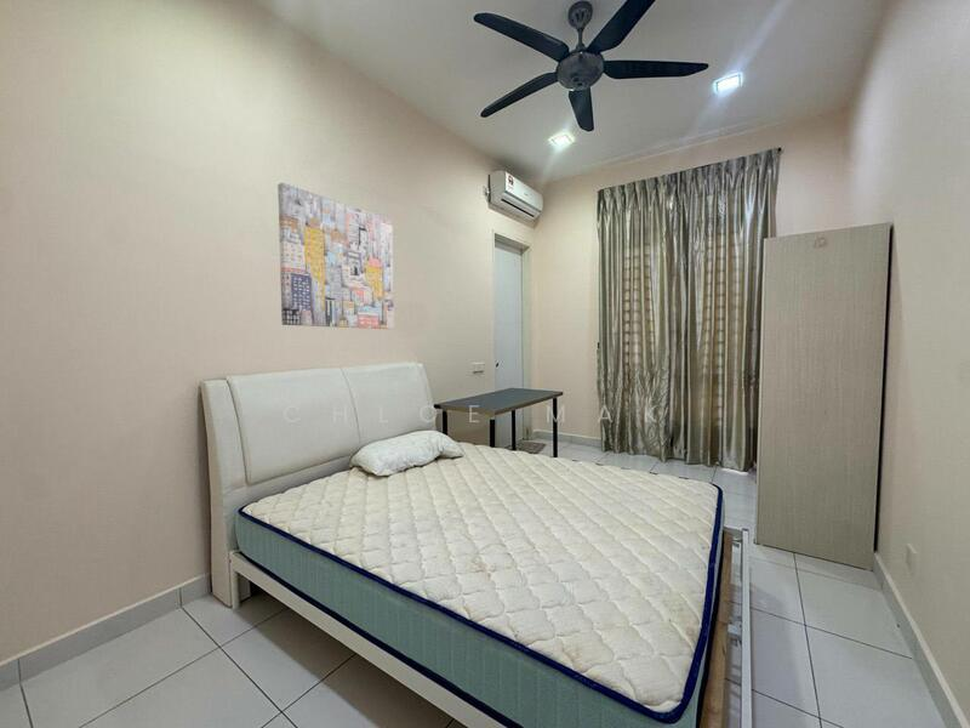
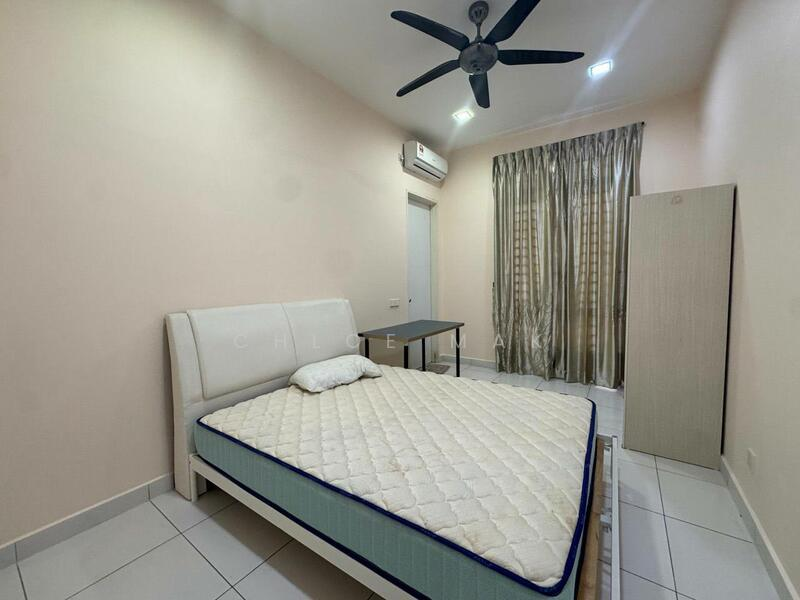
- wall art [276,182,395,330]
